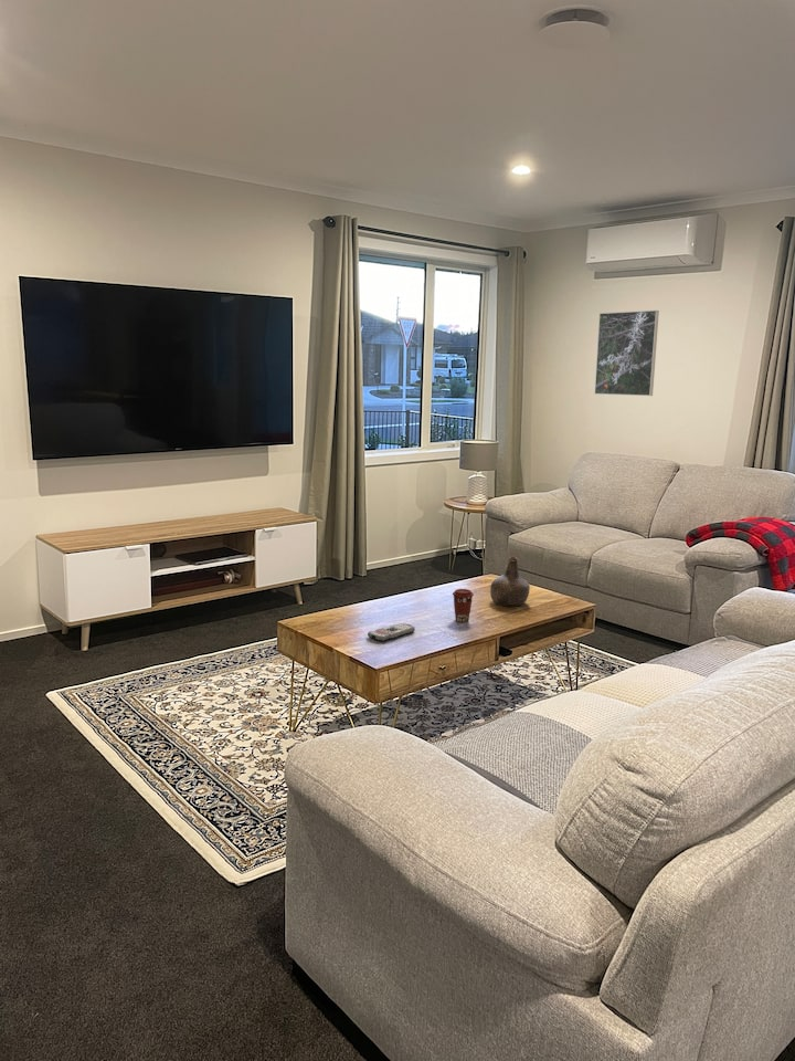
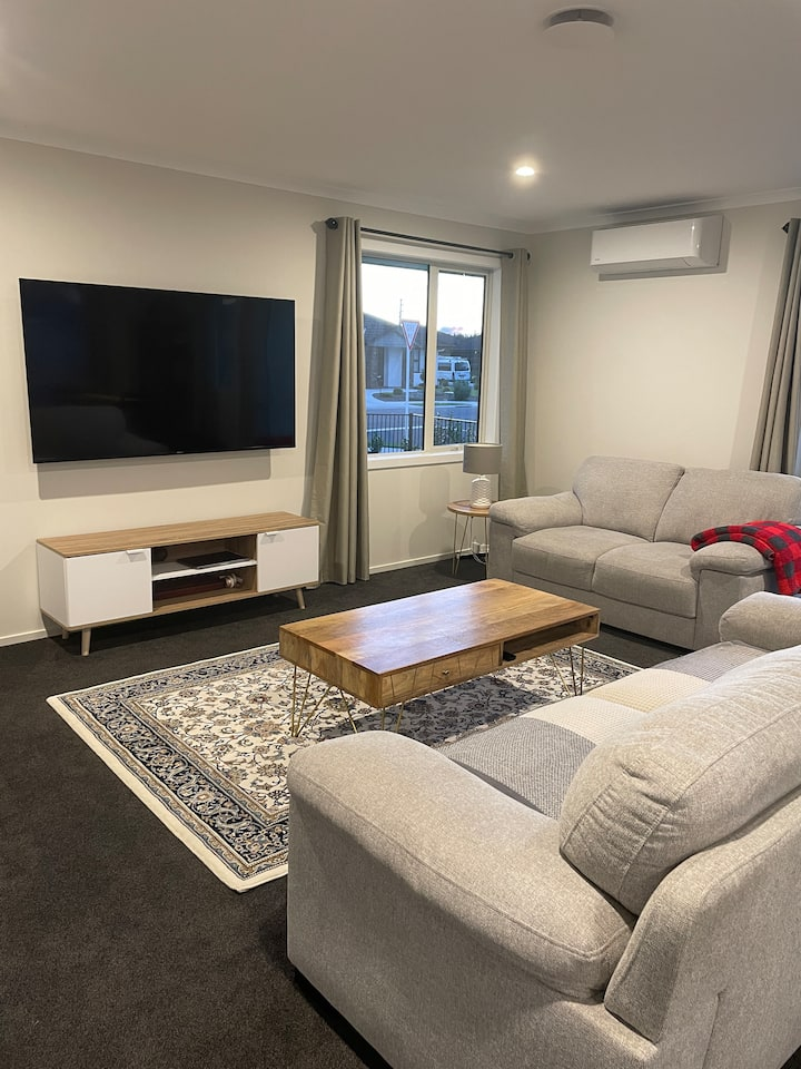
- coffee cup [452,588,475,623]
- remote control [367,622,416,642]
- bottle [489,556,531,607]
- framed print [593,309,660,397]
